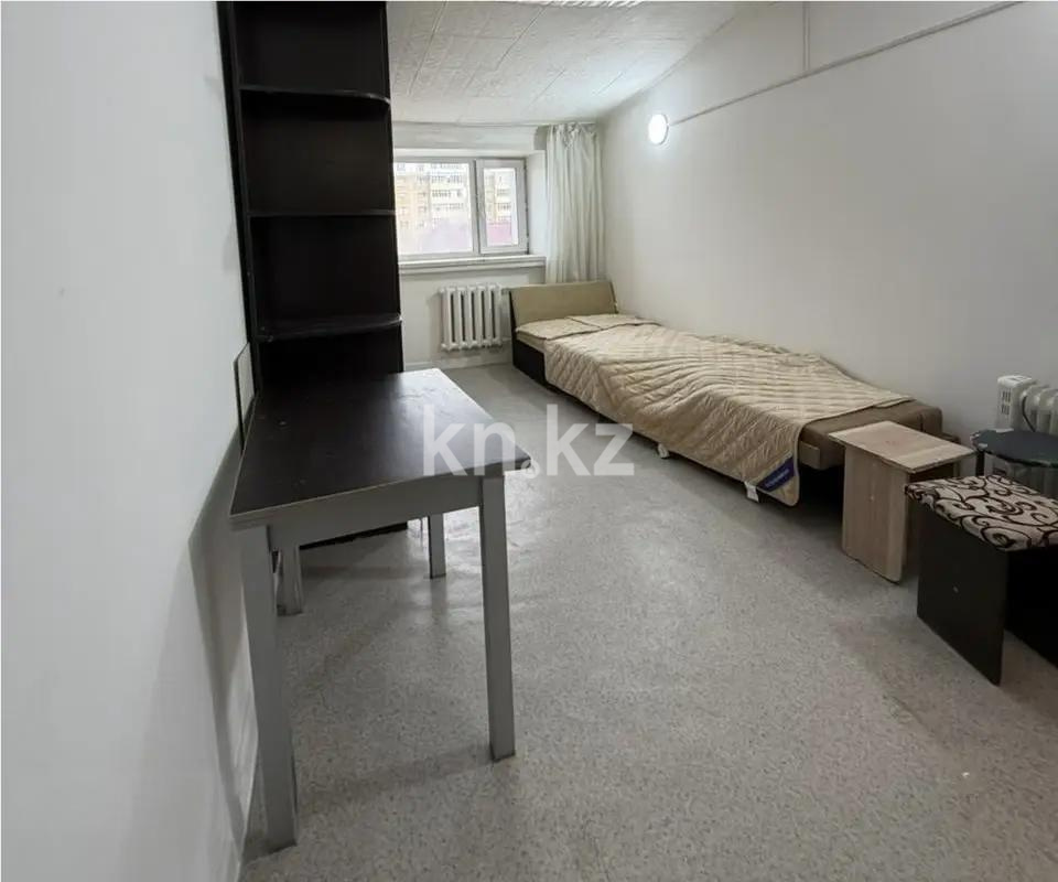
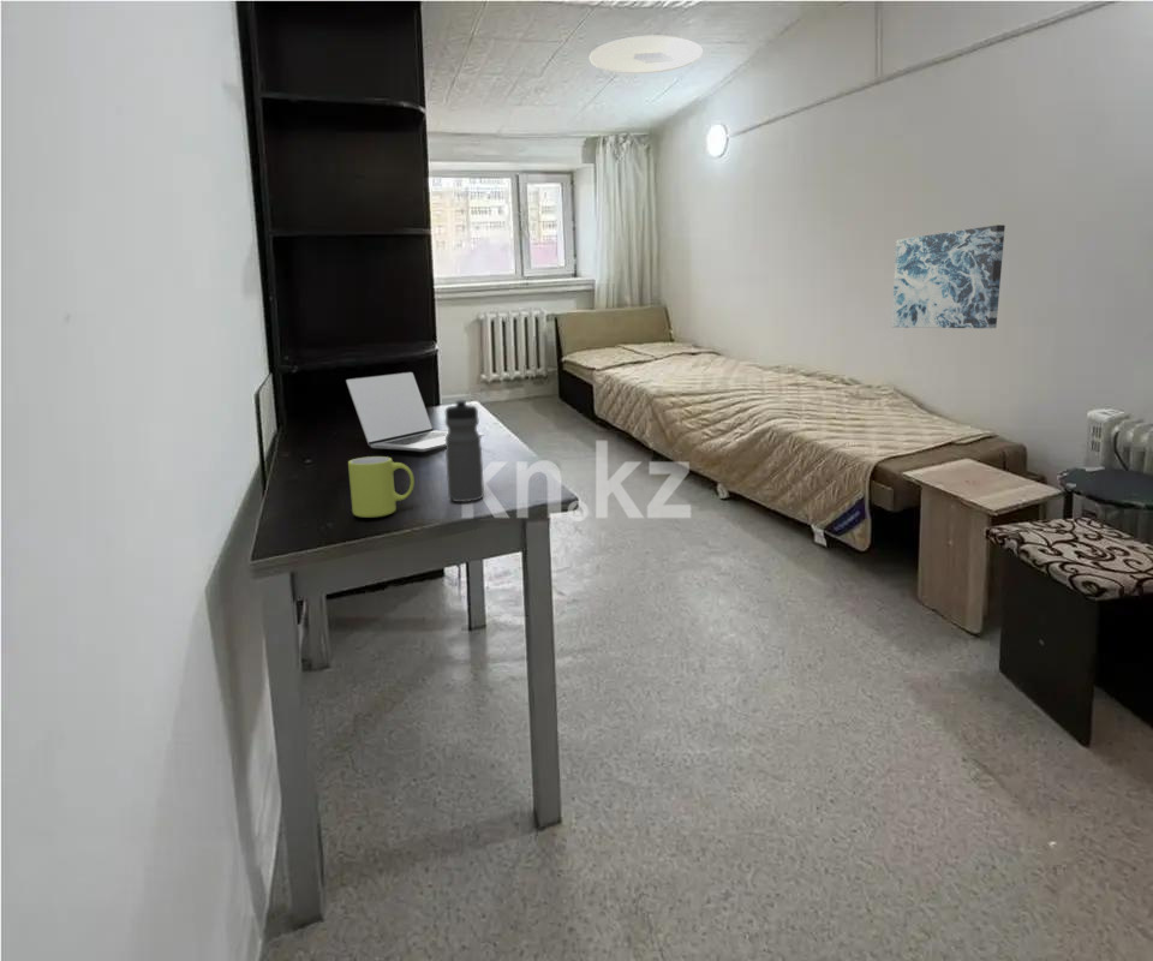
+ mug [347,455,416,519]
+ laptop [345,371,485,453]
+ wall art [891,223,1006,329]
+ water bottle [444,398,485,503]
+ ceiling light [589,35,704,74]
